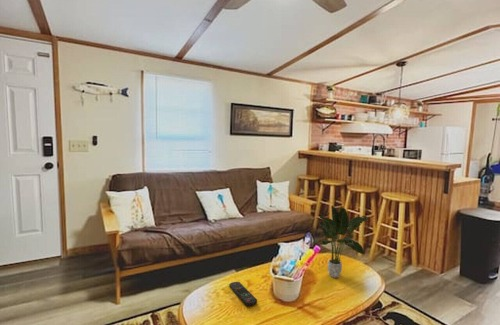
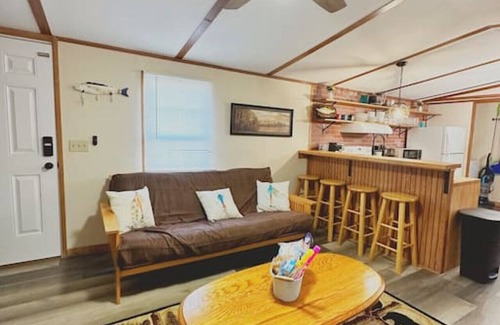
- remote control [228,281,258,307]
- potted plant [316,205,369,279]
